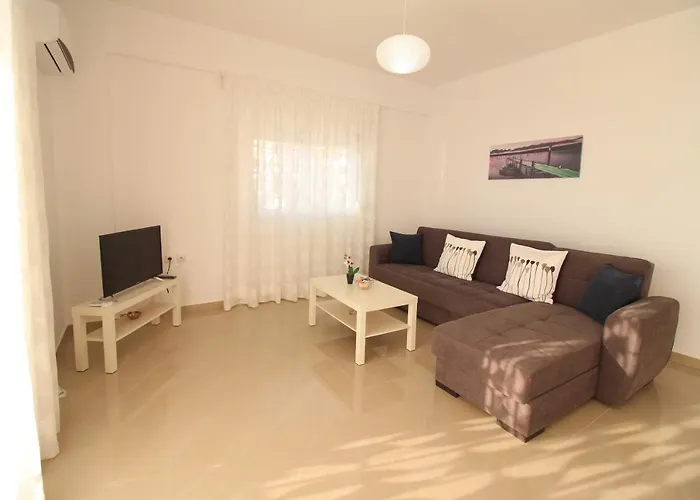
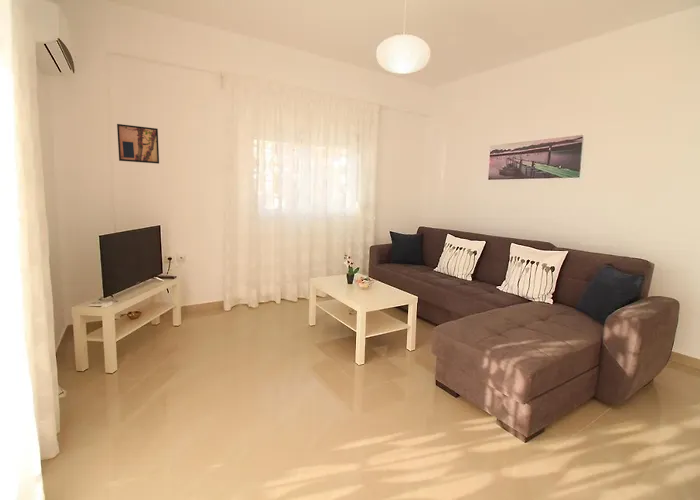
+ wall art [116,123,160,165]
